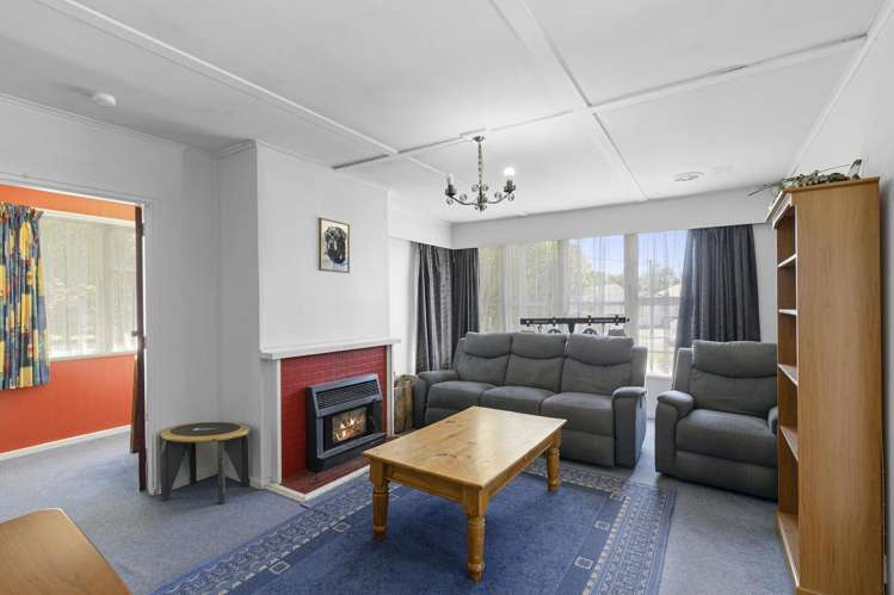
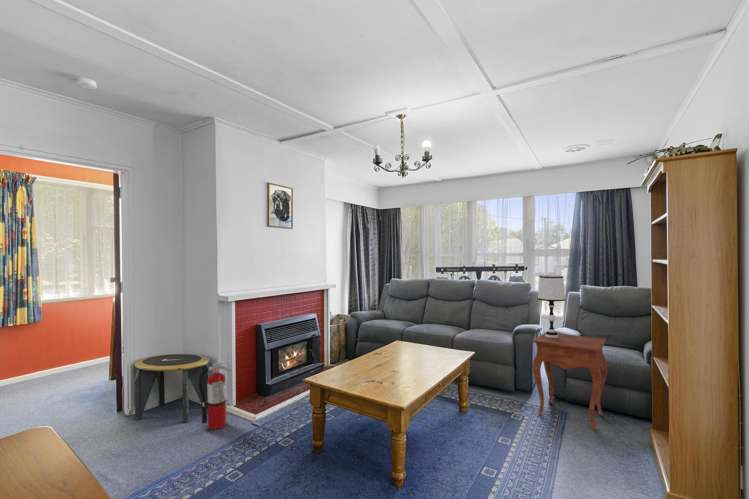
+ table lamp [537,274,566,338]
+ fire extinguisher [198,359,233,430]
+ side table [532,331,608,431]
